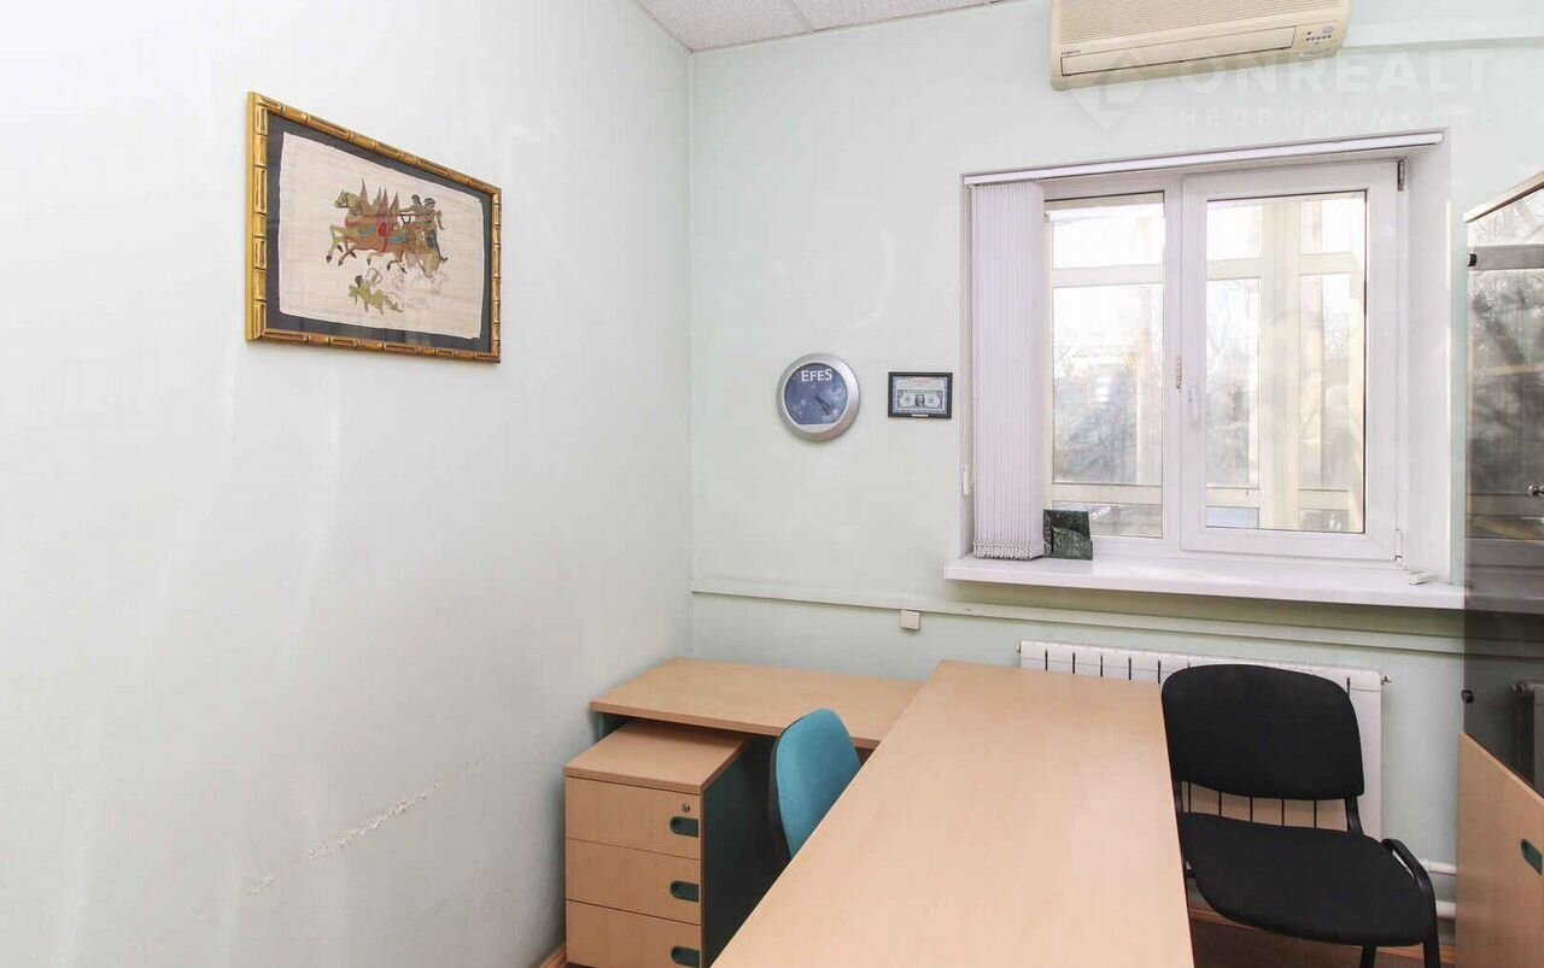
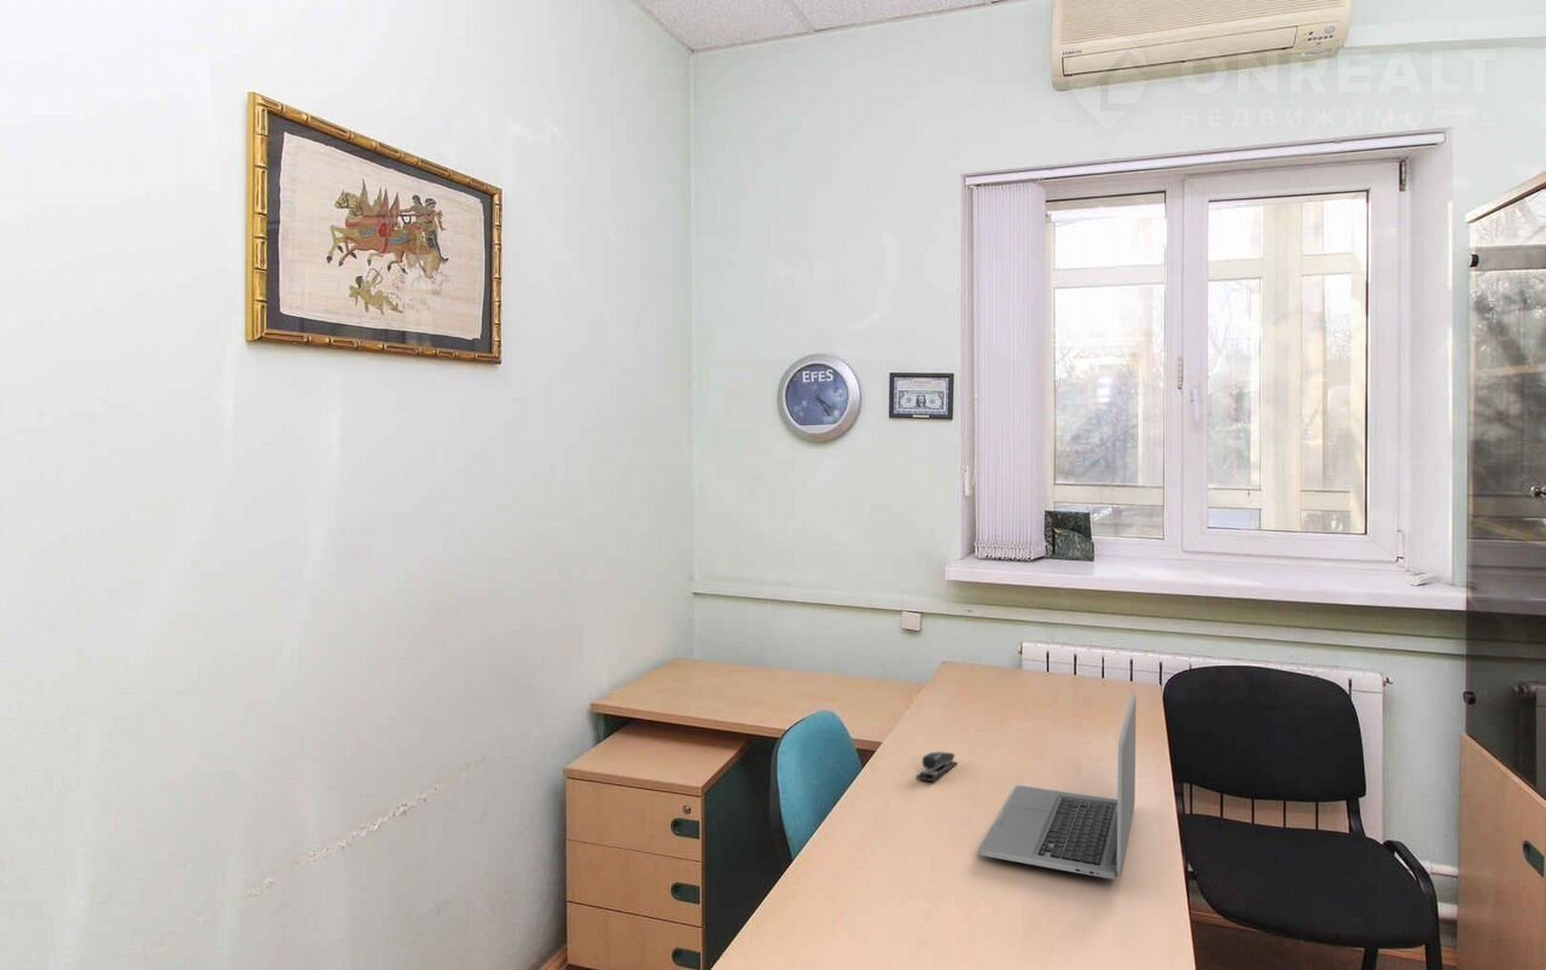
+ stapler [916,750,958,783]
+ laptop [978,692,1138,881]
